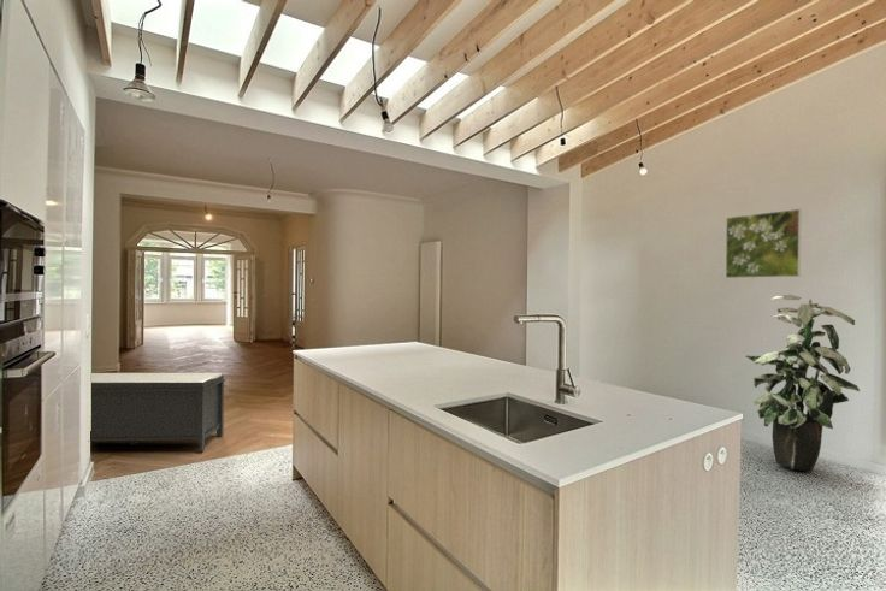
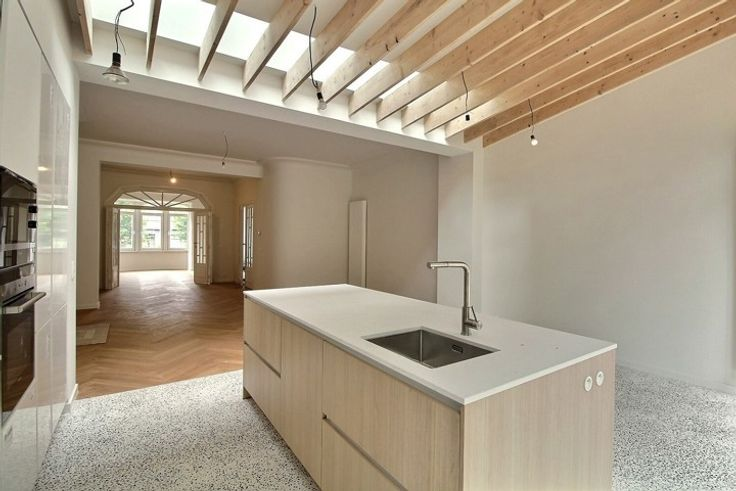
- bench [89,372,228,453]
- indoor plant [744,294,861,473]
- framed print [725,208,802,279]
